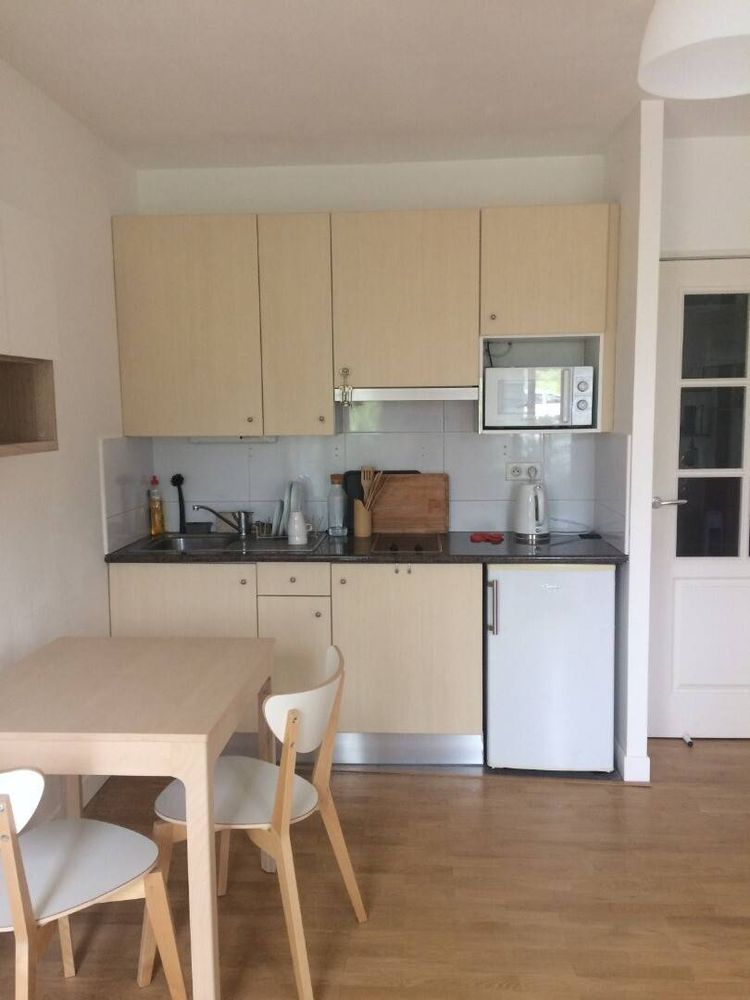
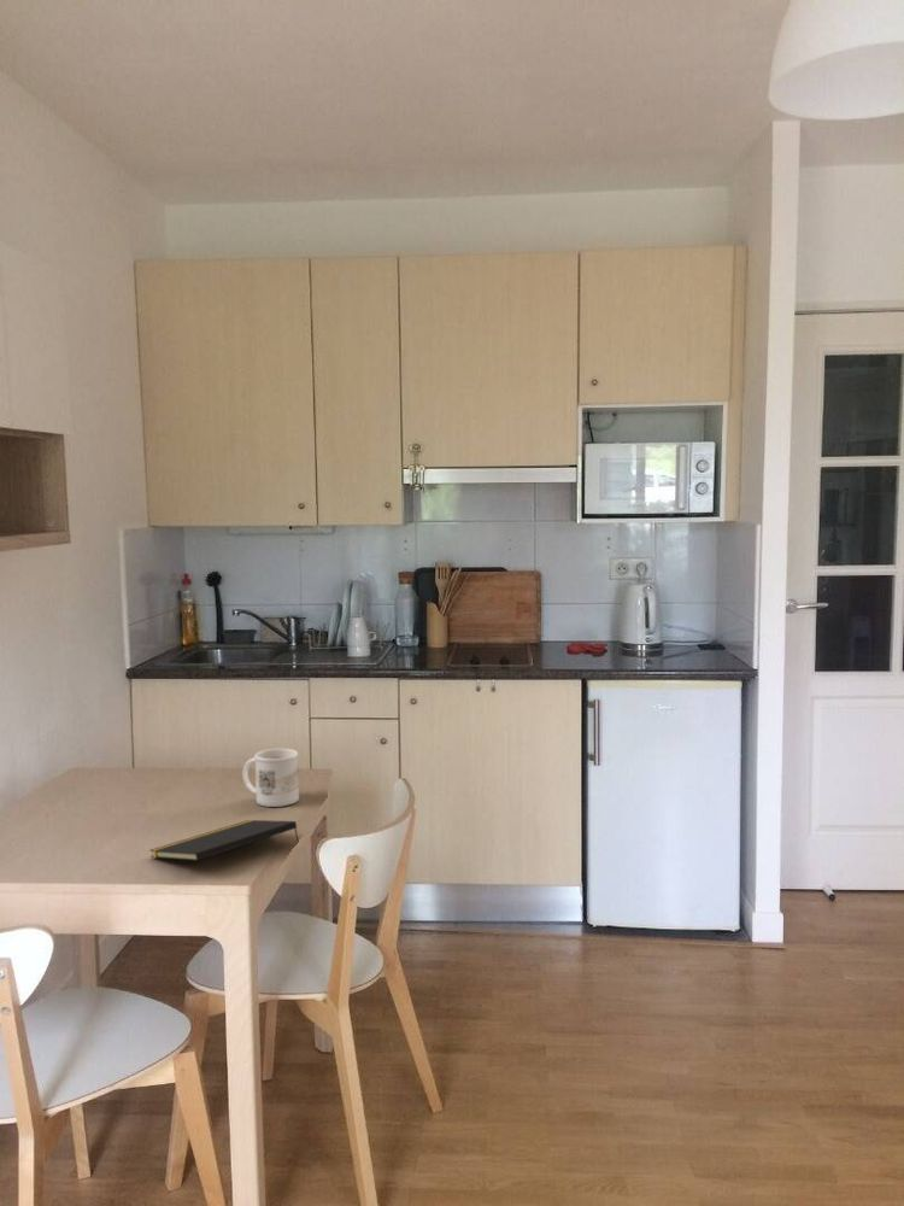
+ notepad [148,819,300,862]
+ mug [241,748,300,808]
